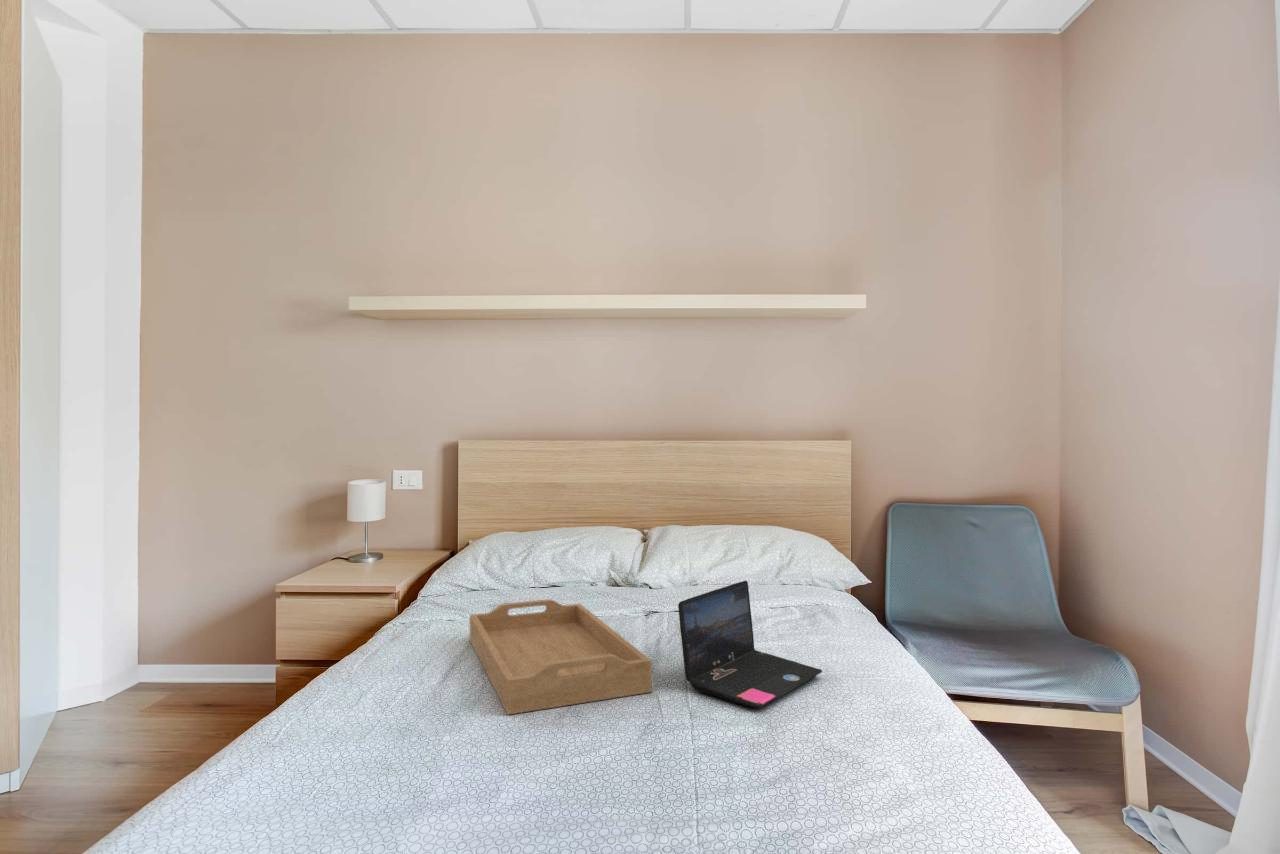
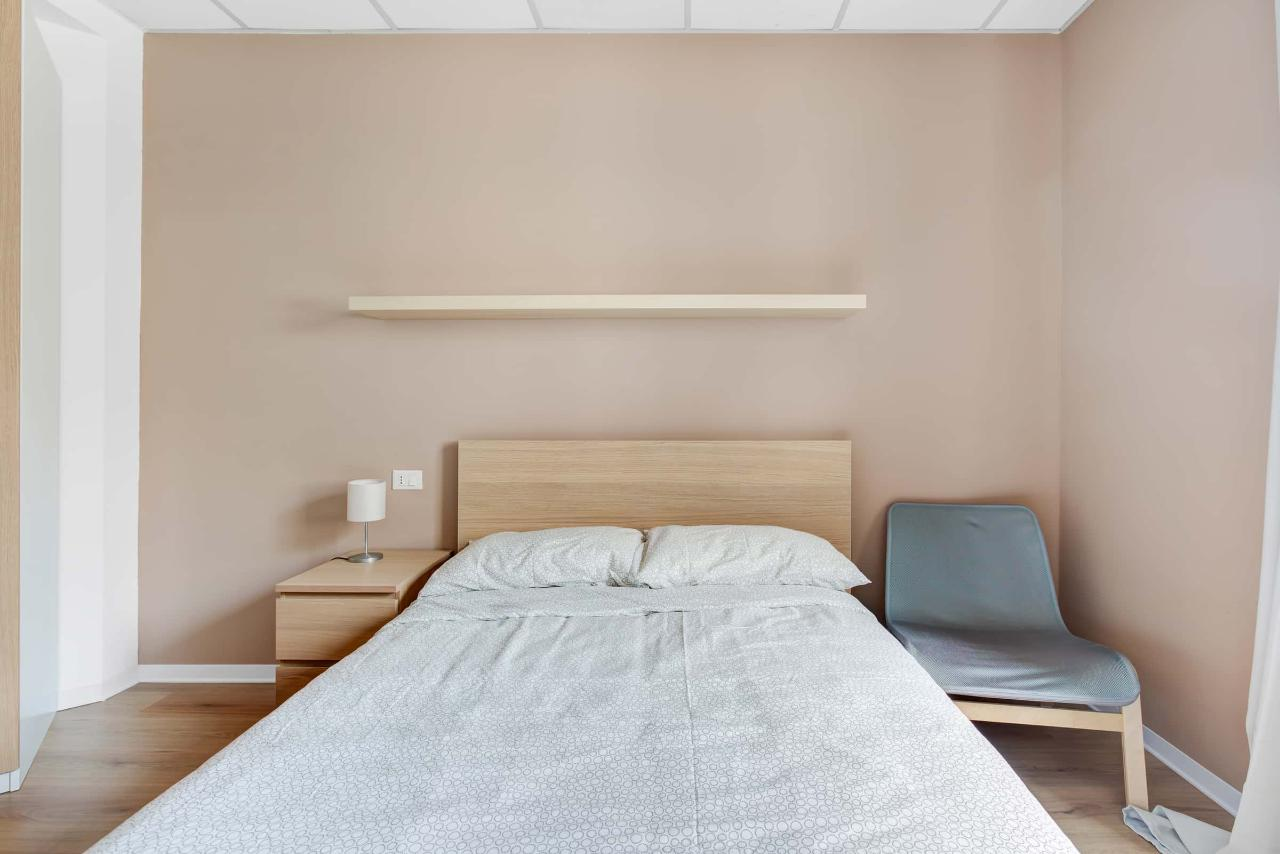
- laptop [677,580,823,709]
- serving tray [469,598,653,716]
